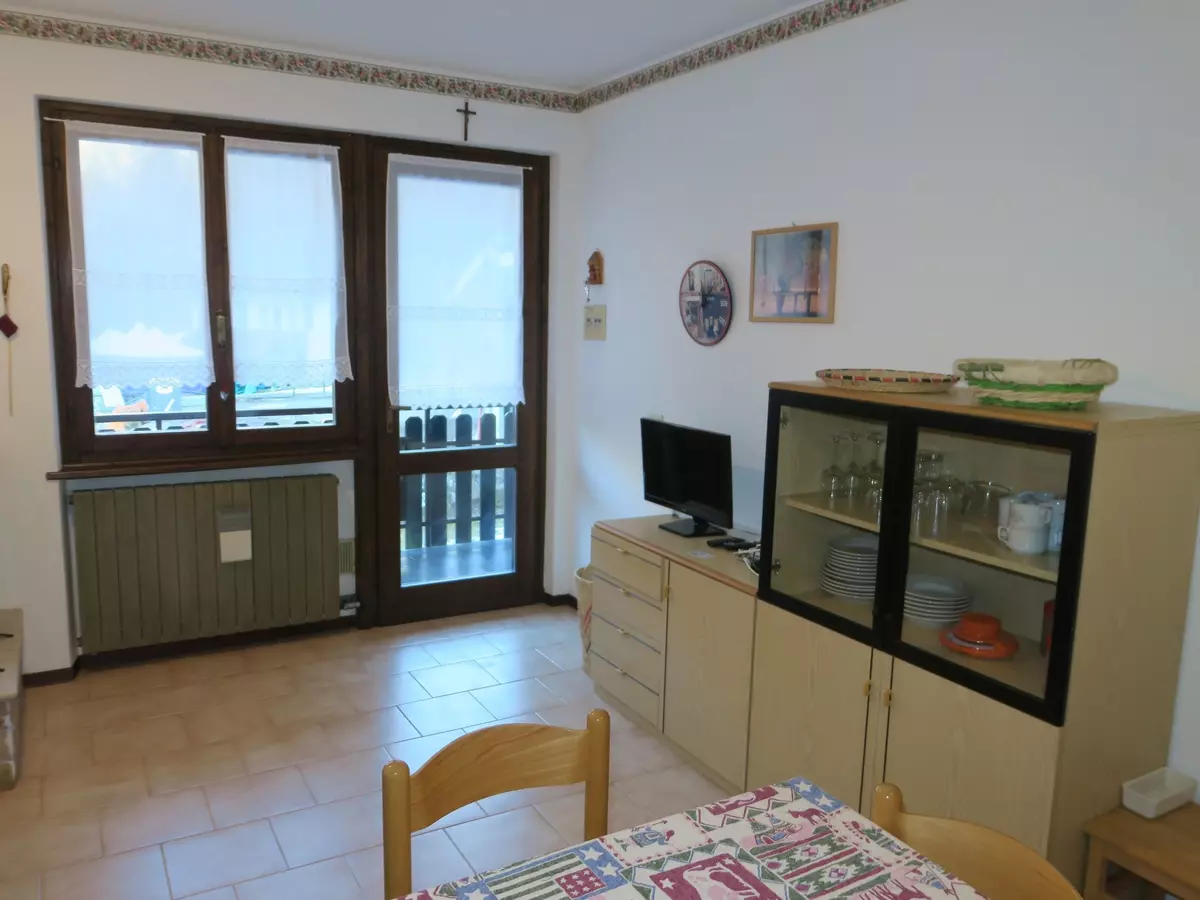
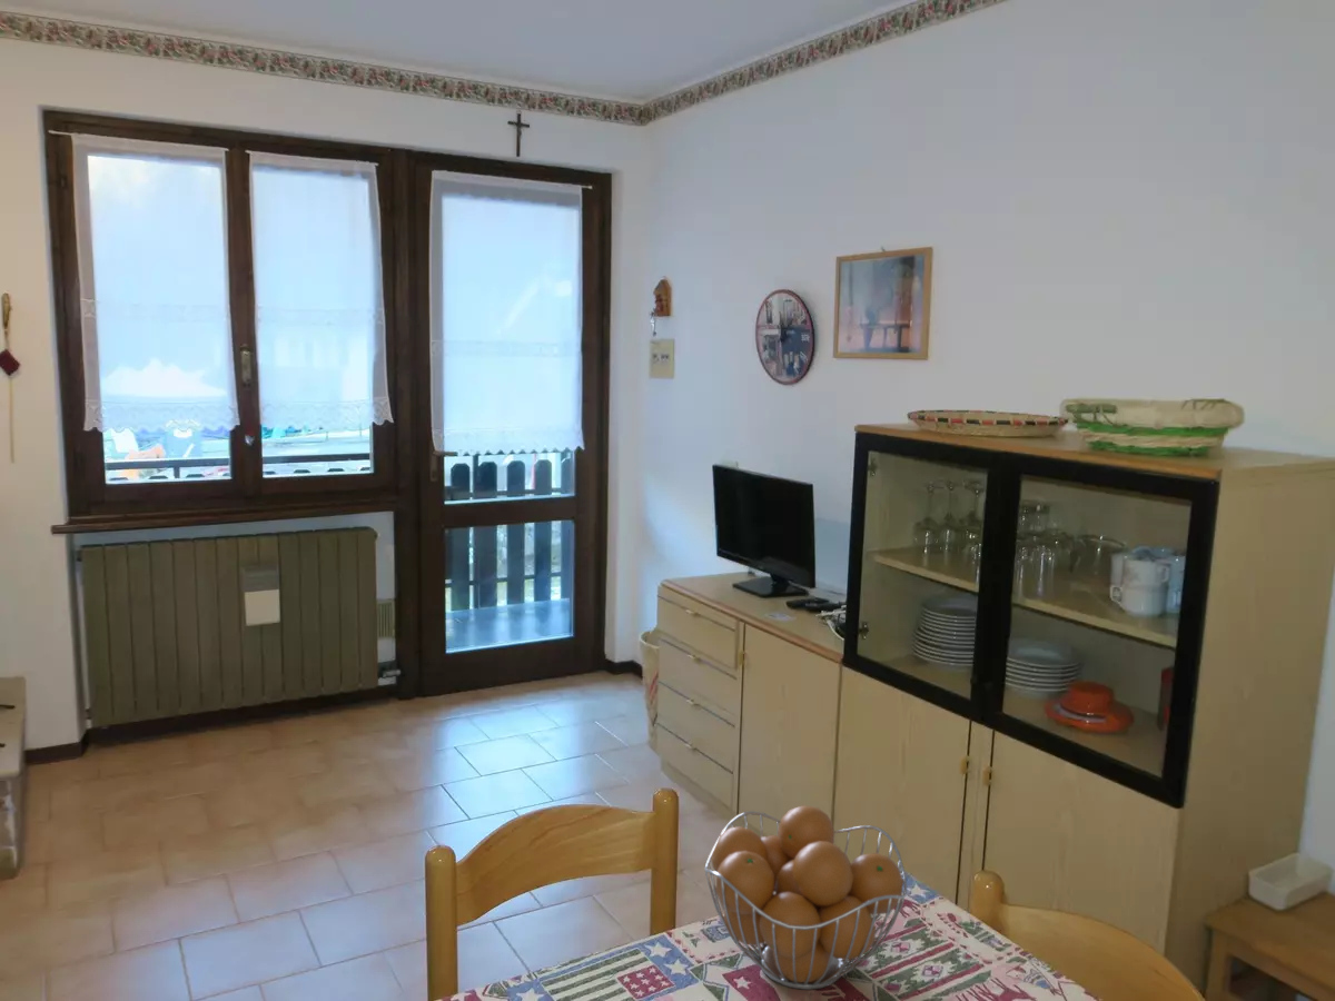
+ fruit basket [704,804,908,991]
